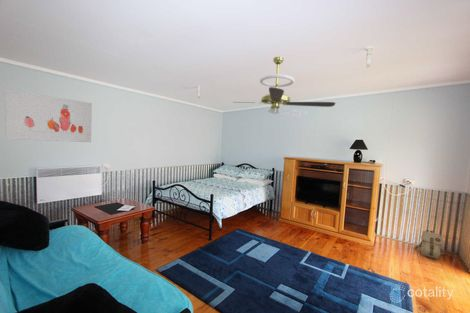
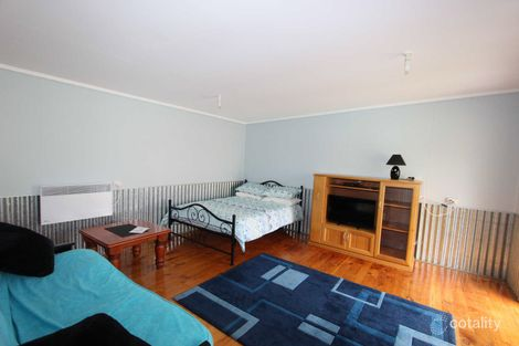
- ceiling fan [234,56,336,119]
- backpack [415,229,445,259]
- wall art [4,88,93,143]
